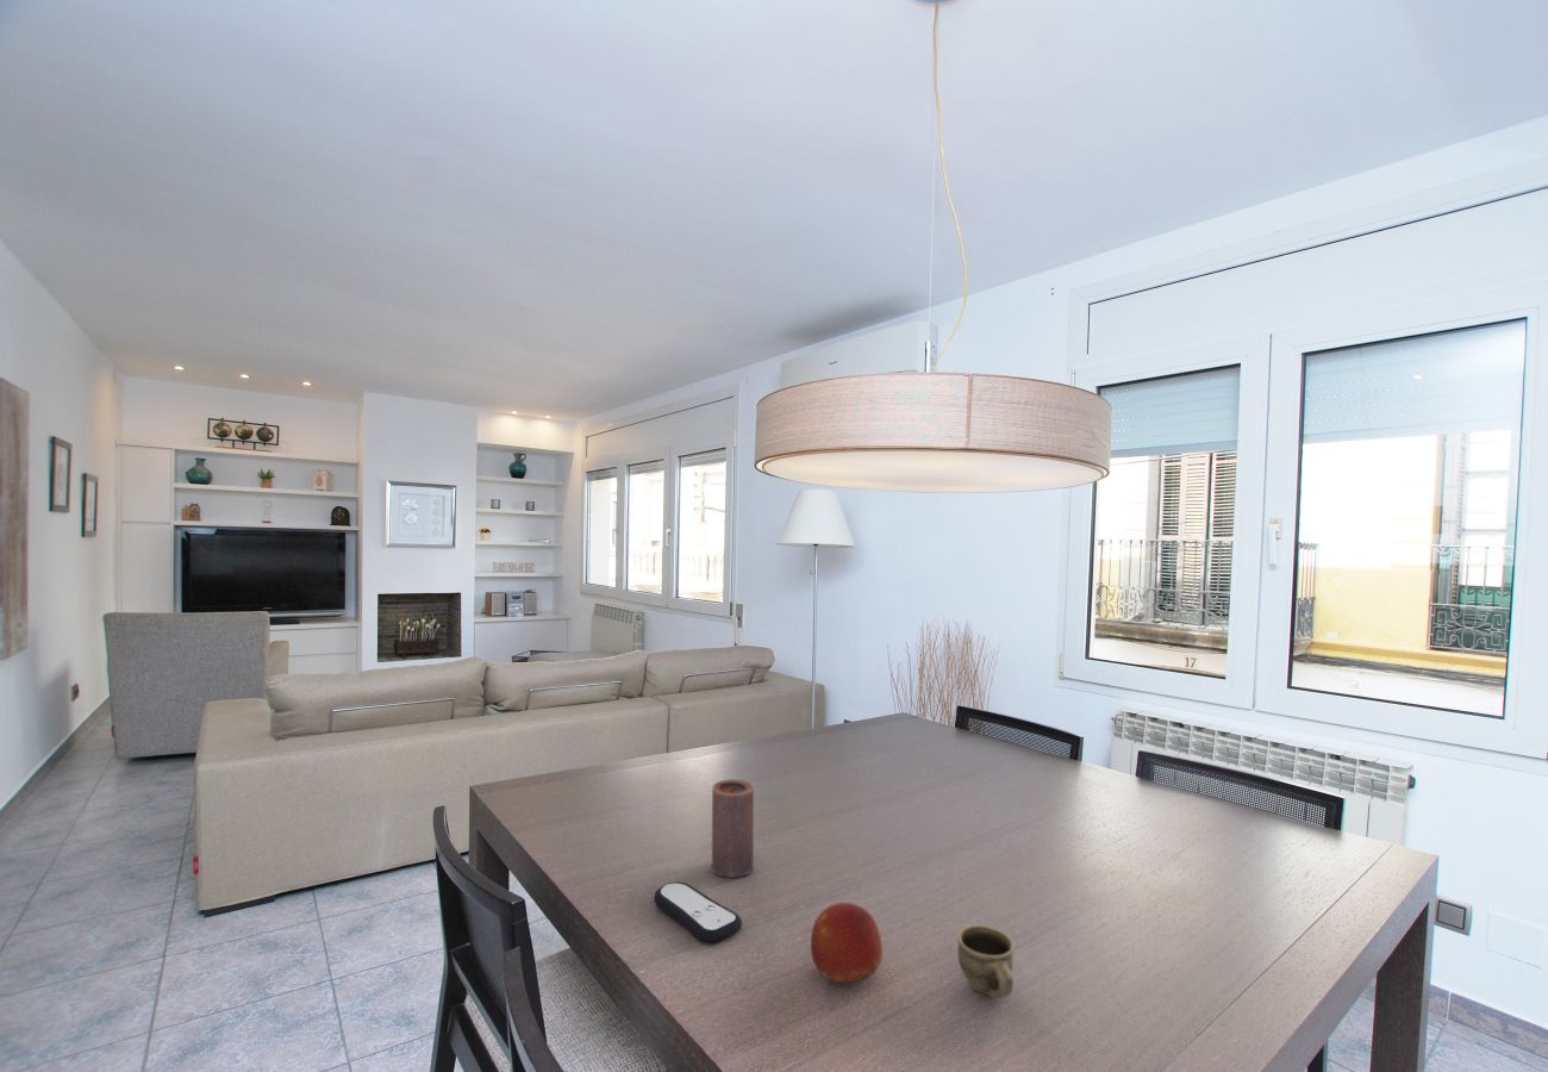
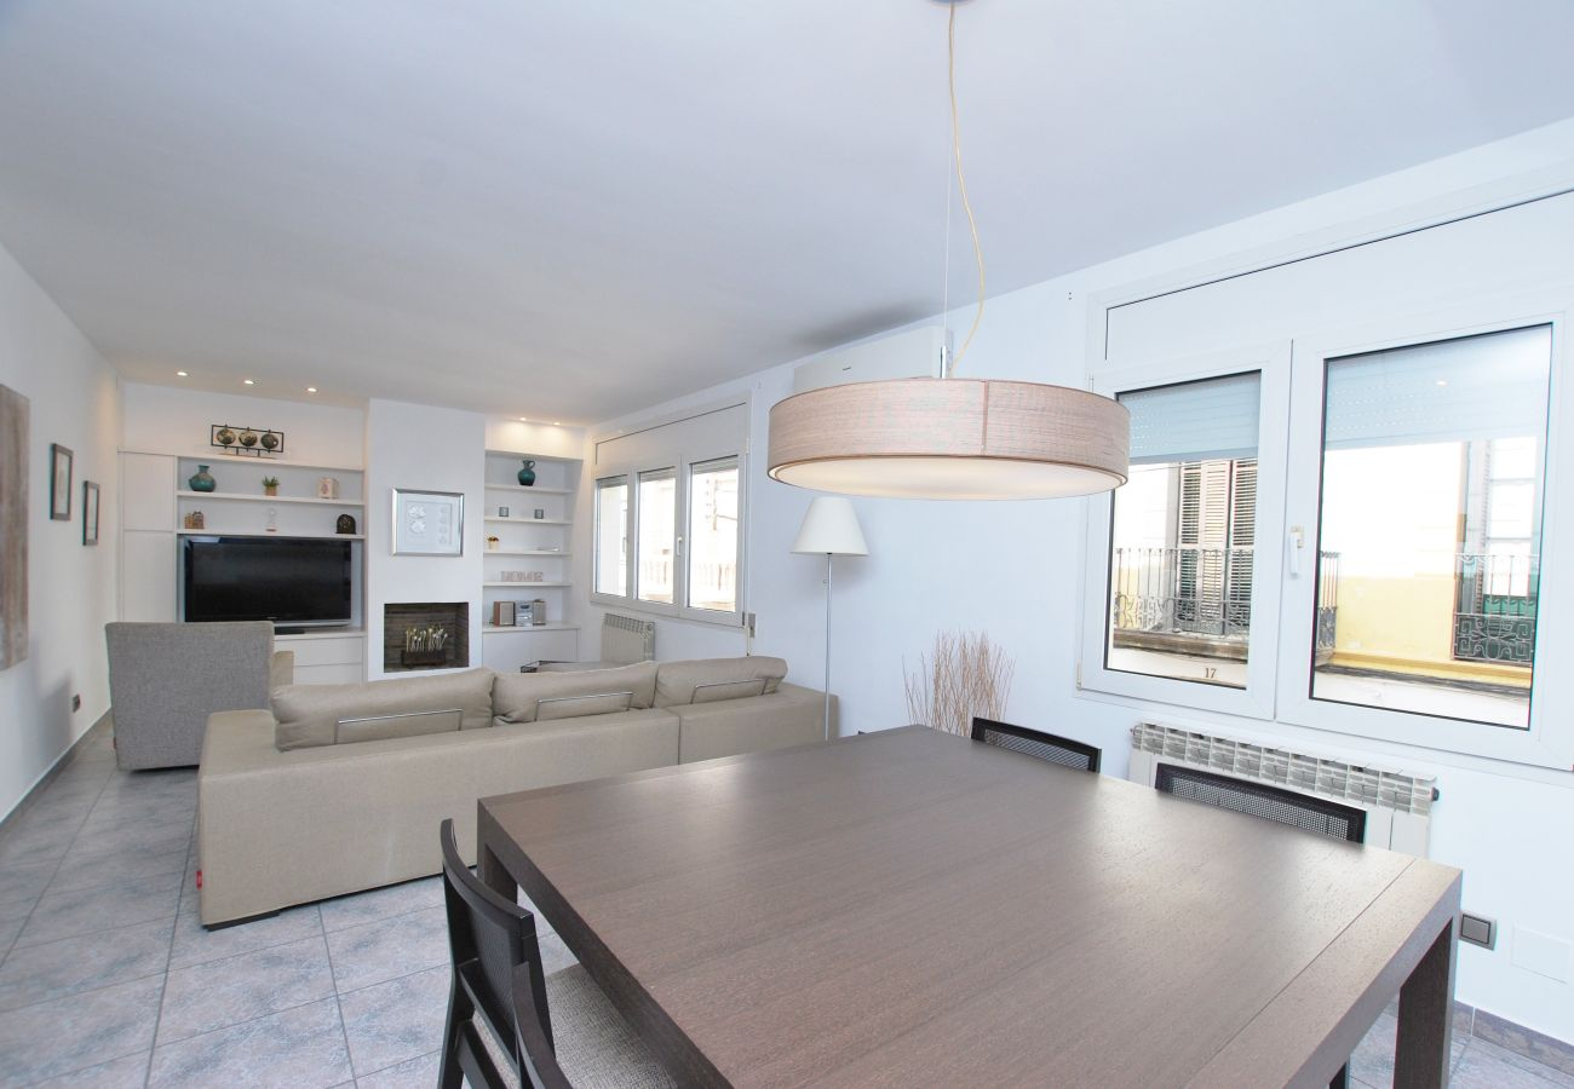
- fruit [810,902,884,985]
- remote control [653,880,743,945]
- candle [711,778,755,879]
- cup [956,924,1016,998]
